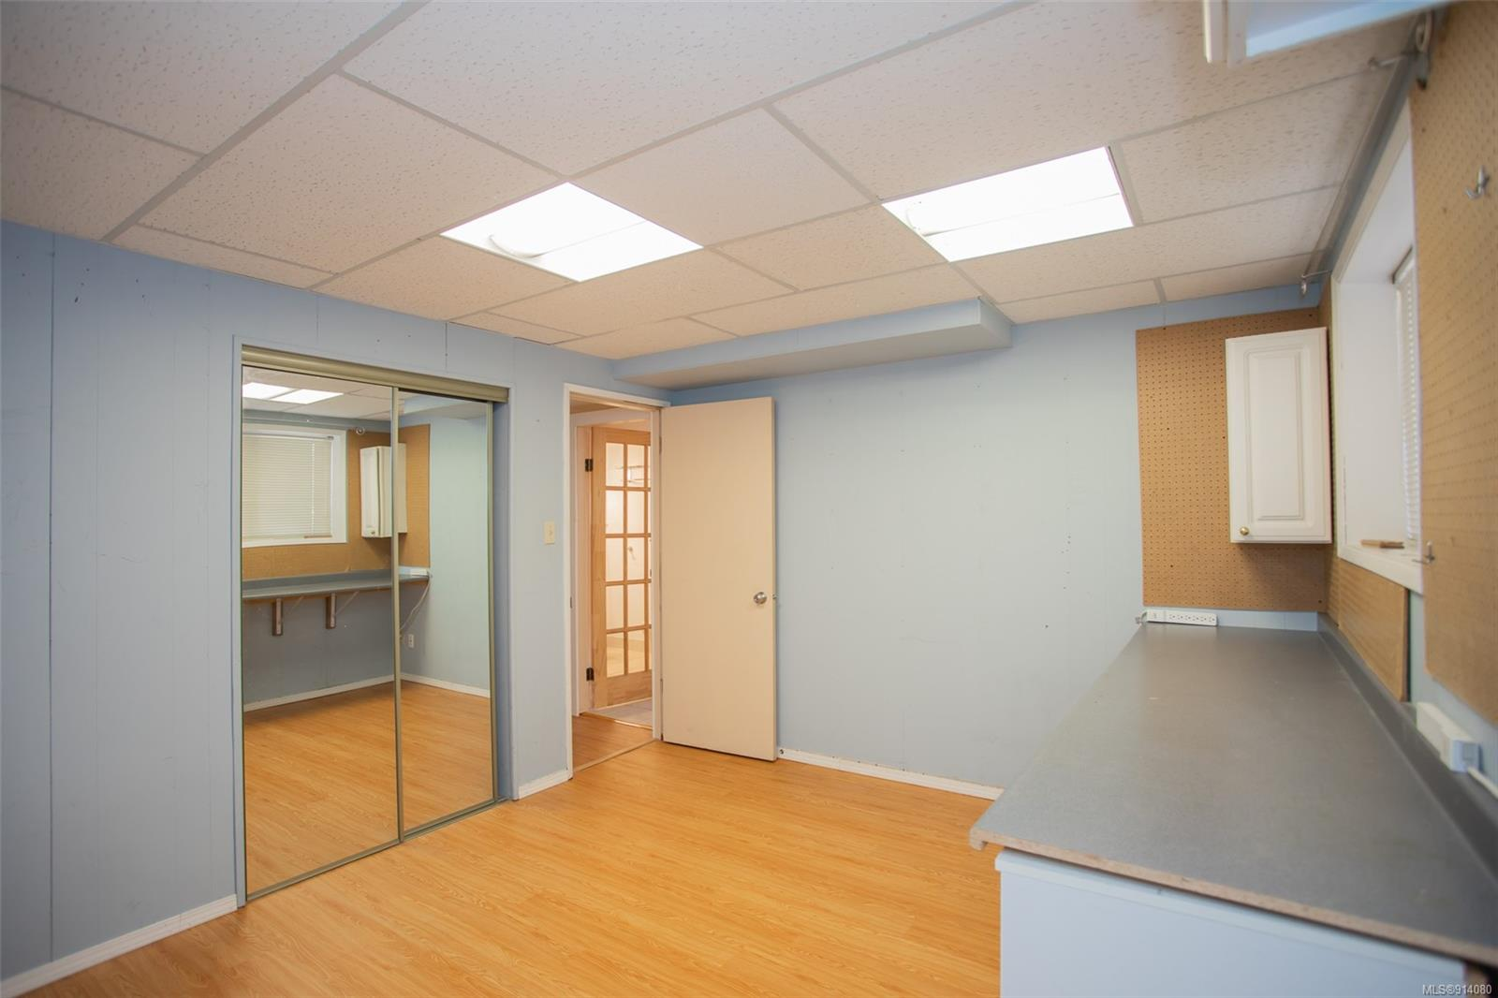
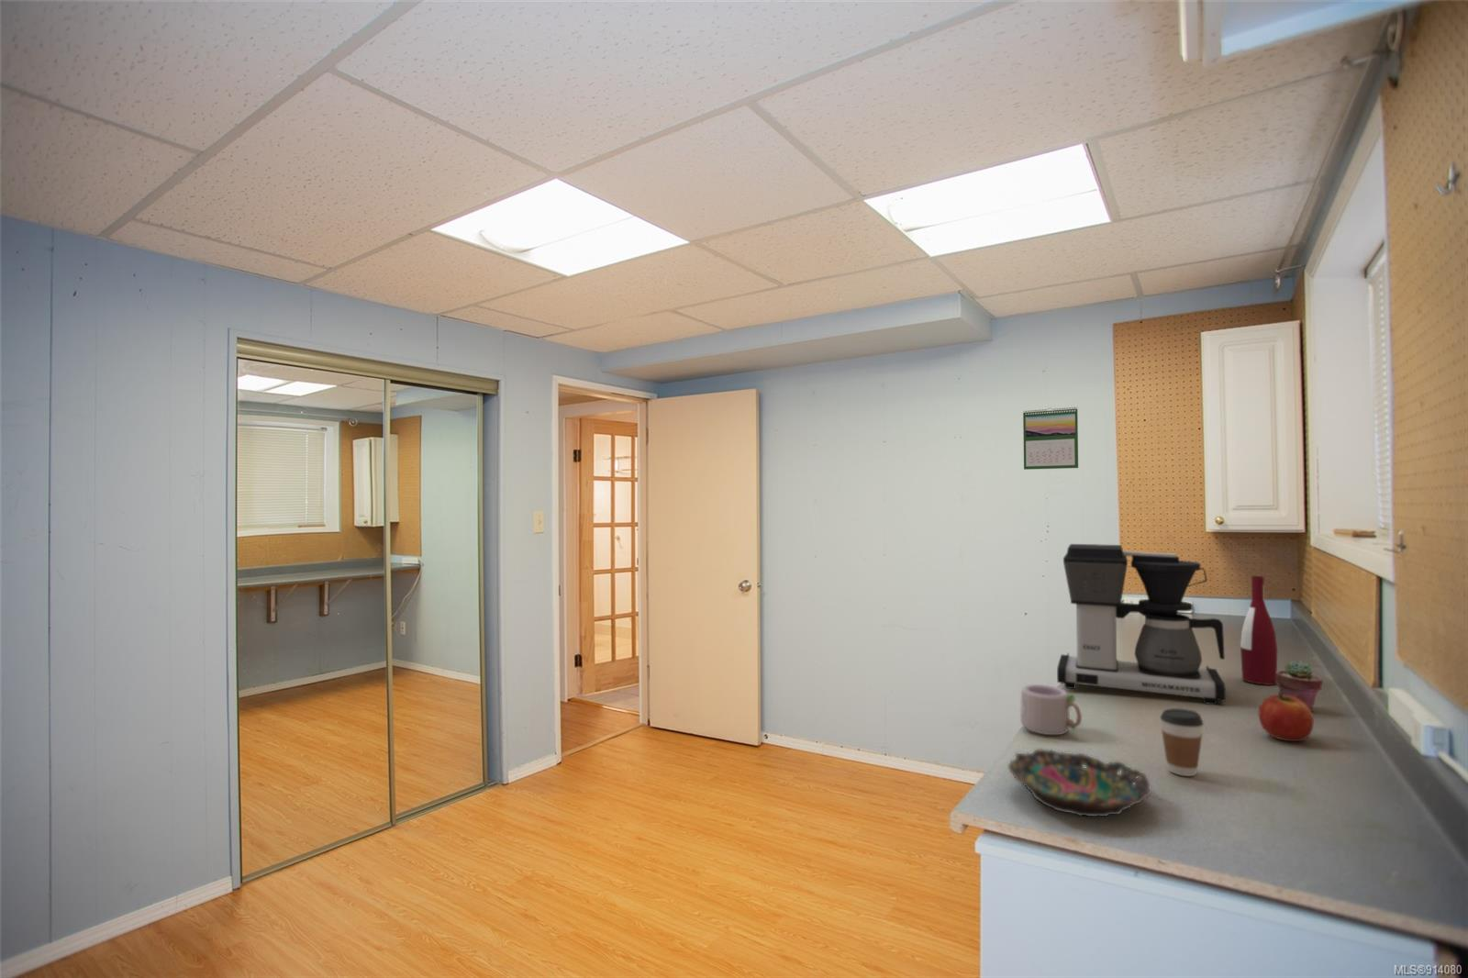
+ coffee cup [1159,707,1205,777]
+ coffee maker [1057,544,1227,705]
+ alcohol [1240,575,1278,687]
+ potted succulent [1276,659,1323,712]
+ calendar [1022,406,1079,470]
+ apple [1257,691,1315,742]
+ mug [1019,683,1083,736]
+ bowl [1007,748,1153,818]
